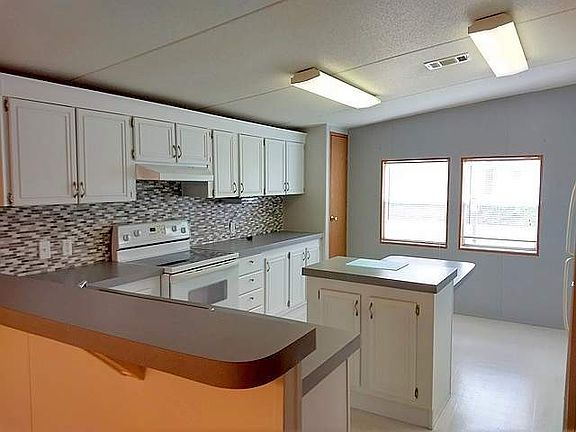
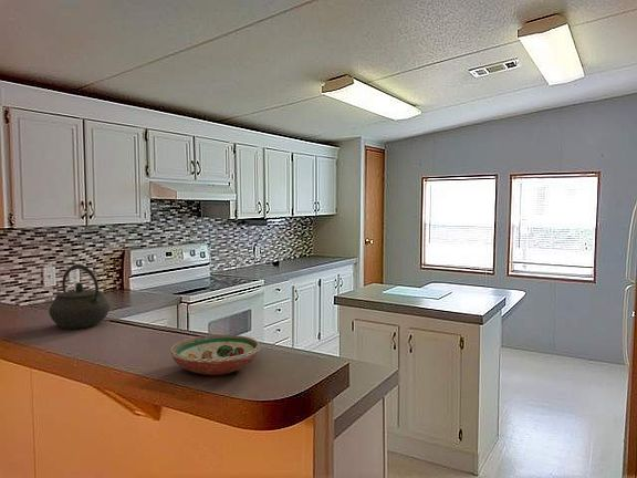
+ decorative bowl [168,334,262,376]
+ kettle [48,263,111,330]
